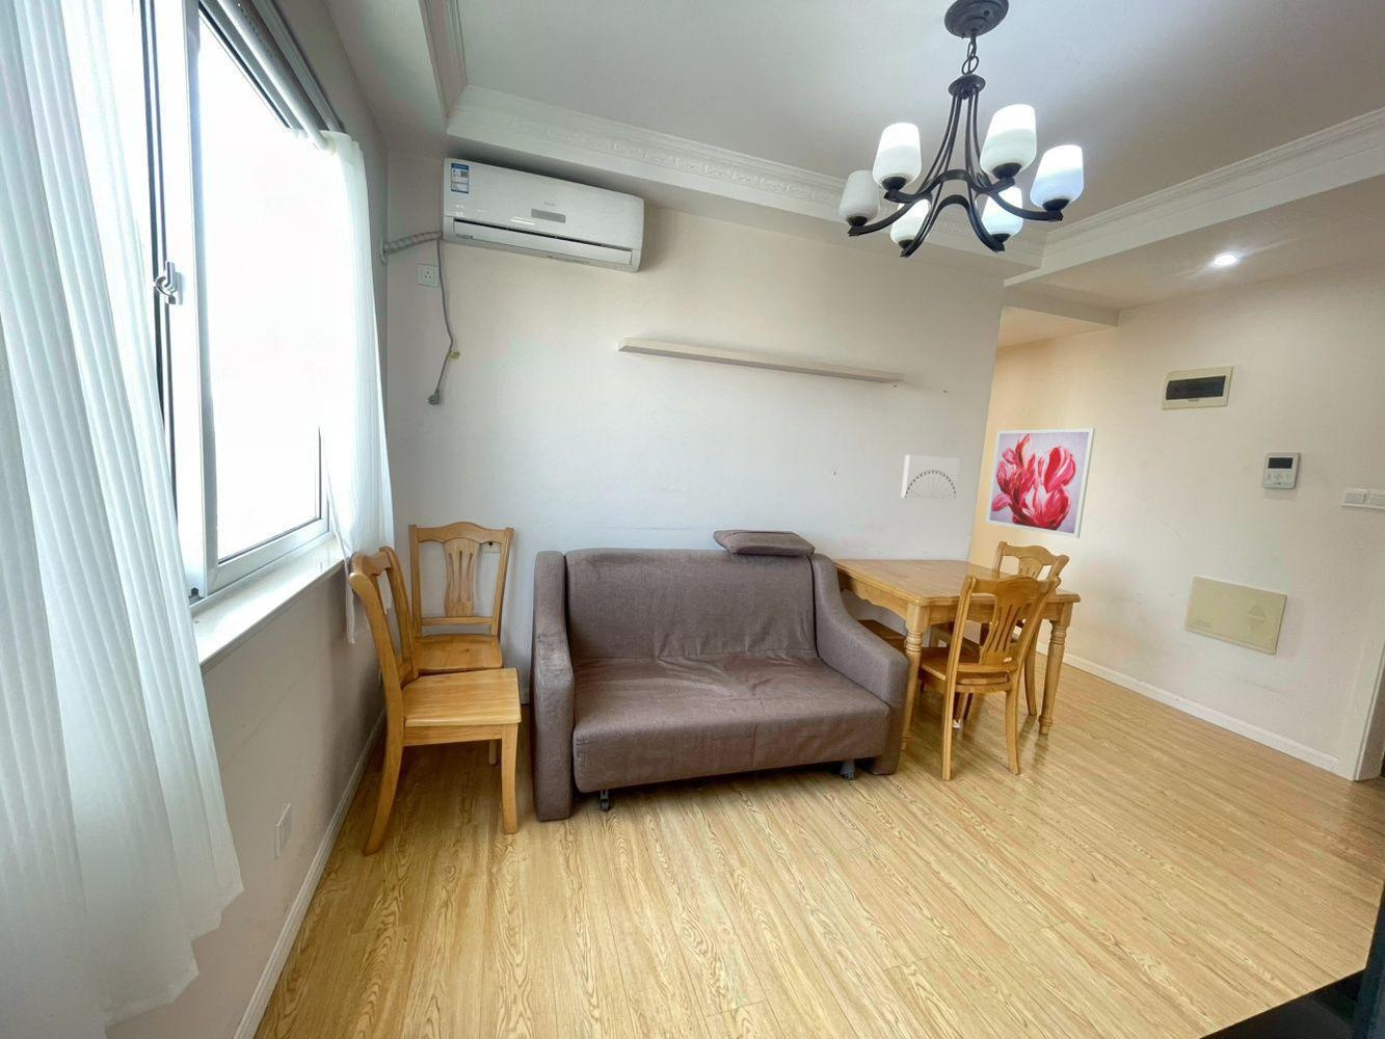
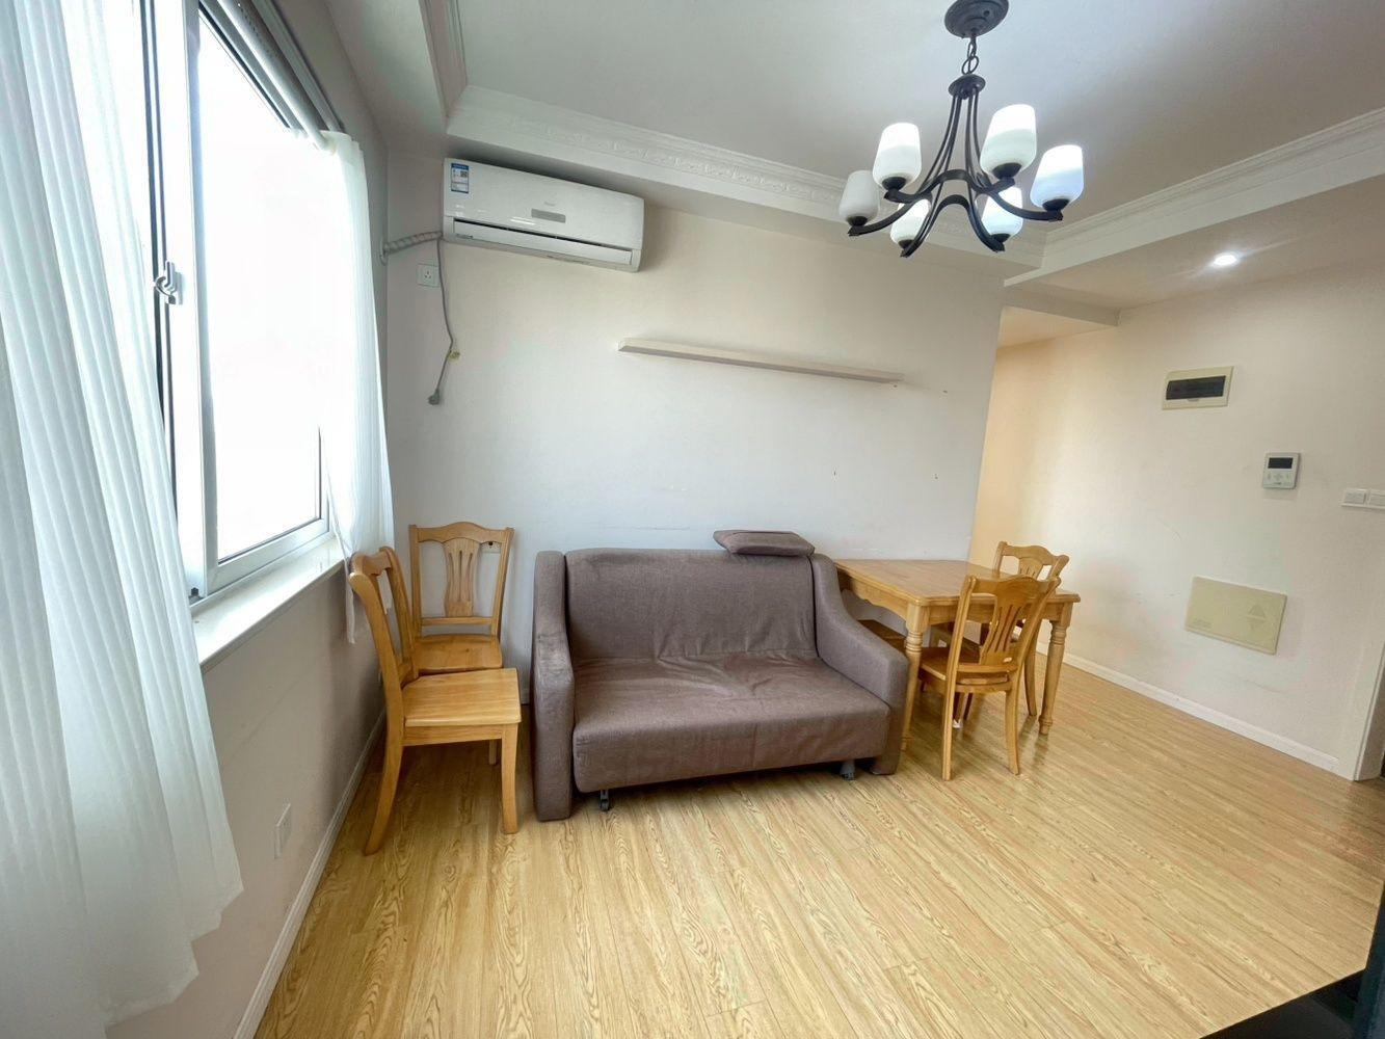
- wall art [984,427,1096,539]
- wall art [899,454,962,500]
